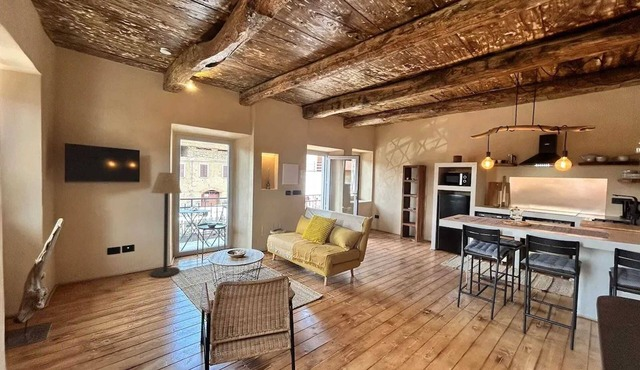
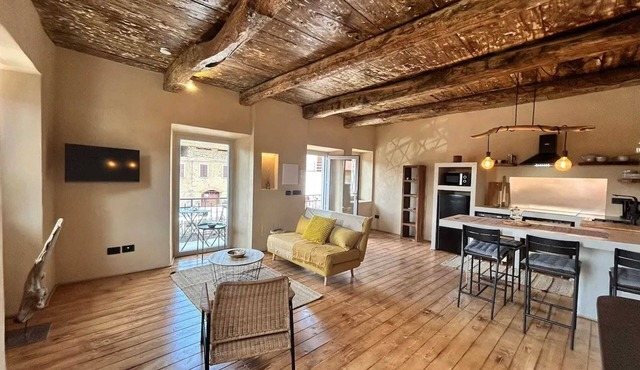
- floor lamp [149,171,182,279]
